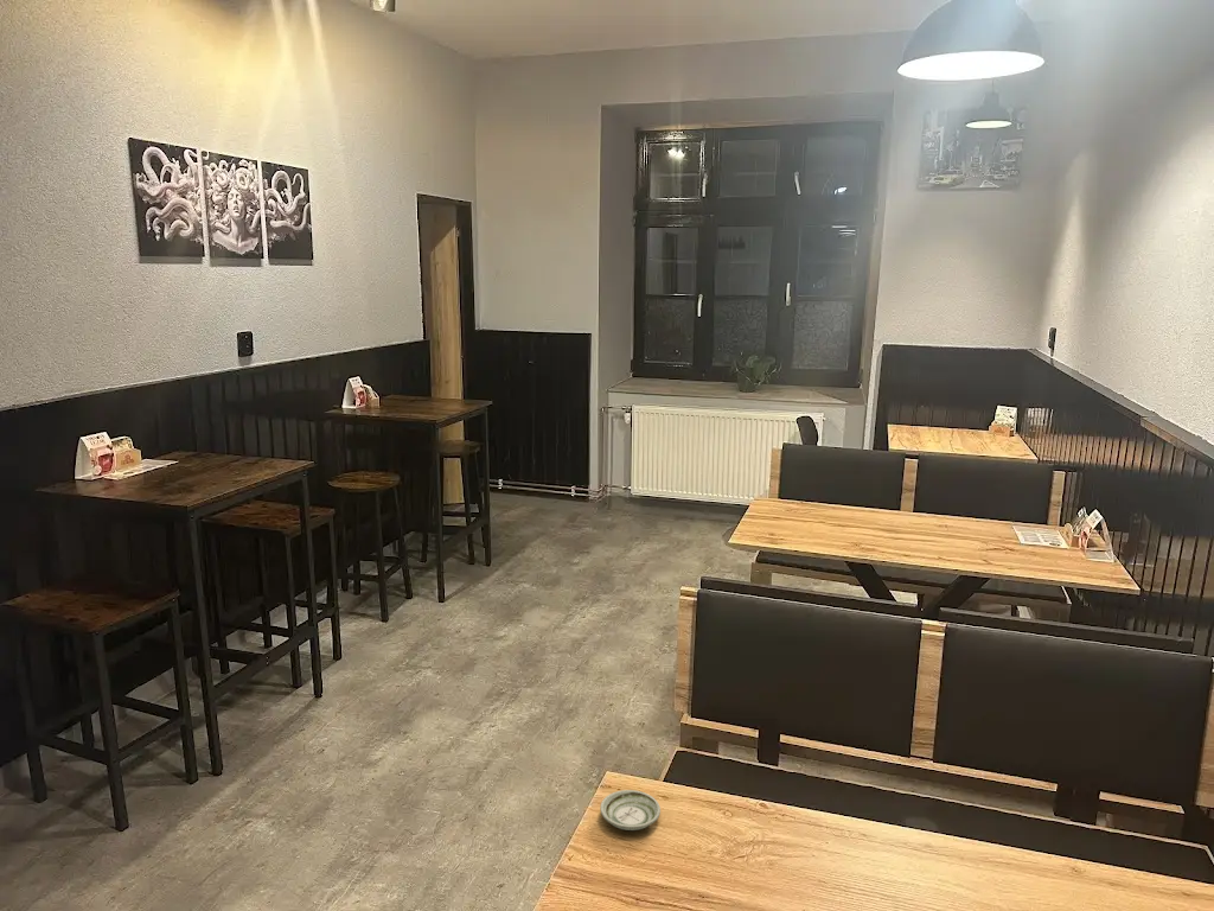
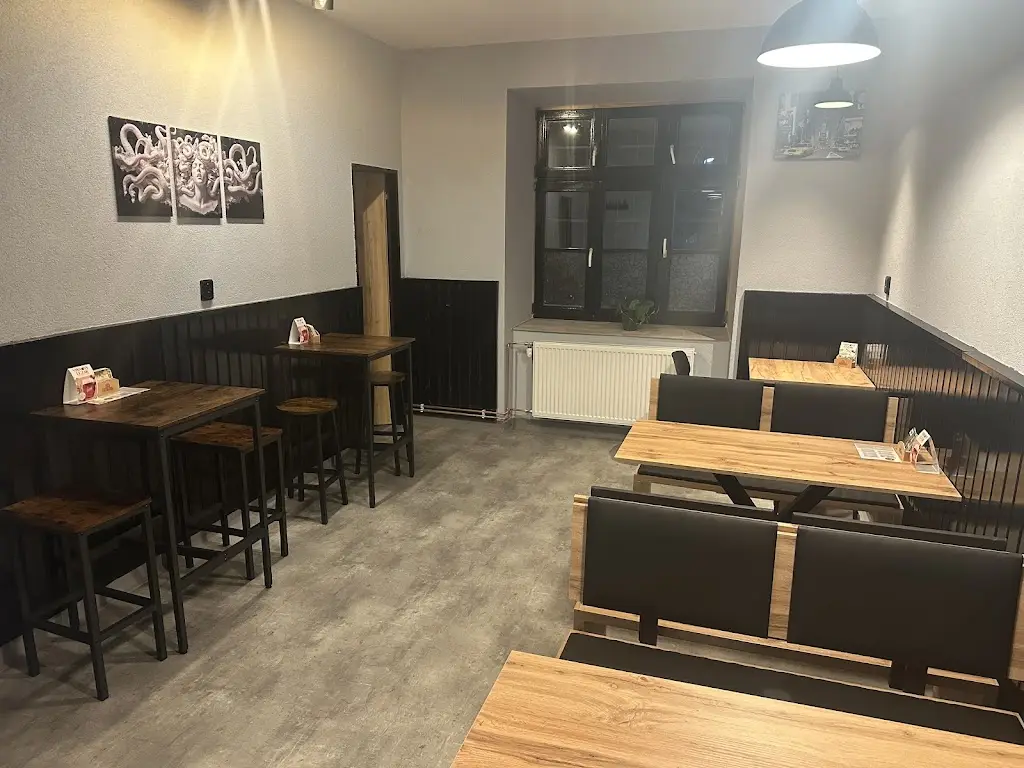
- saucer [599,789,662,832]
